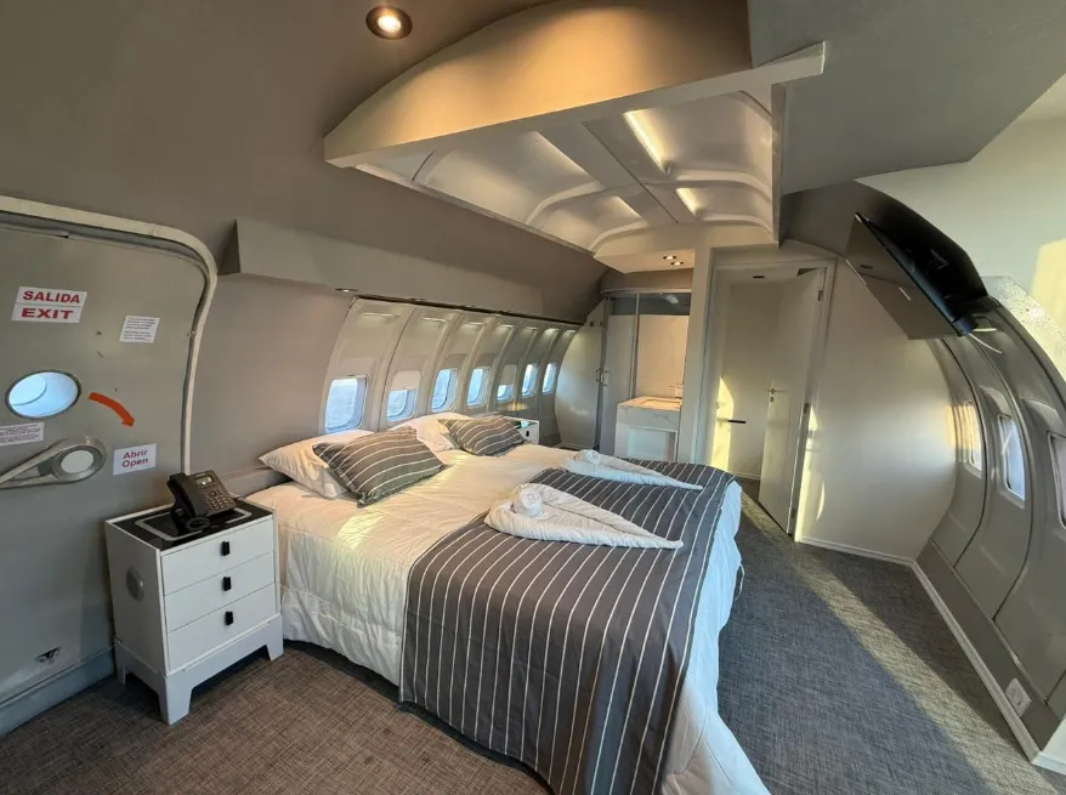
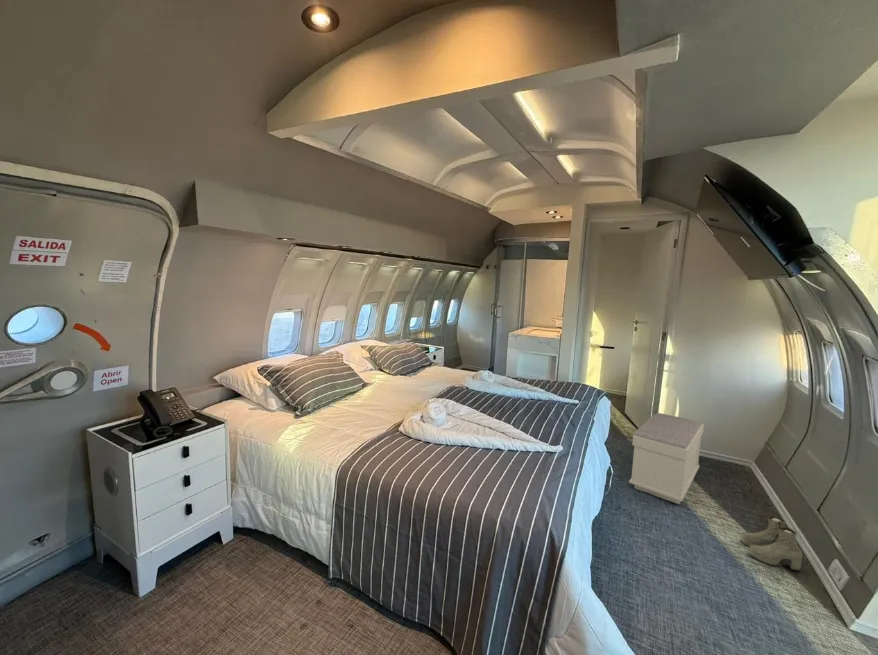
+ boots [740,515,803,571]
+ bench [628,412,705,505]
